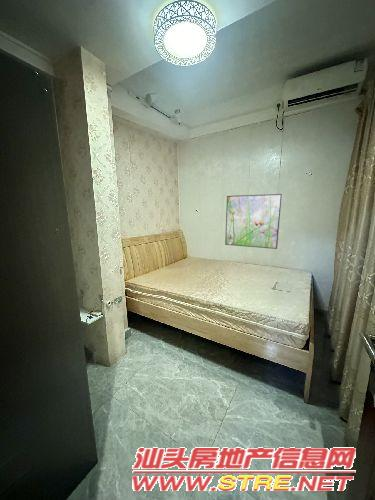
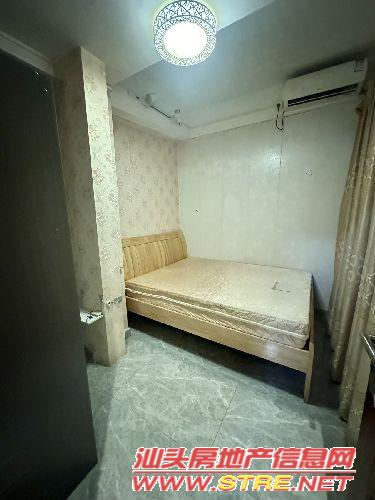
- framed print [224,193,283,250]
